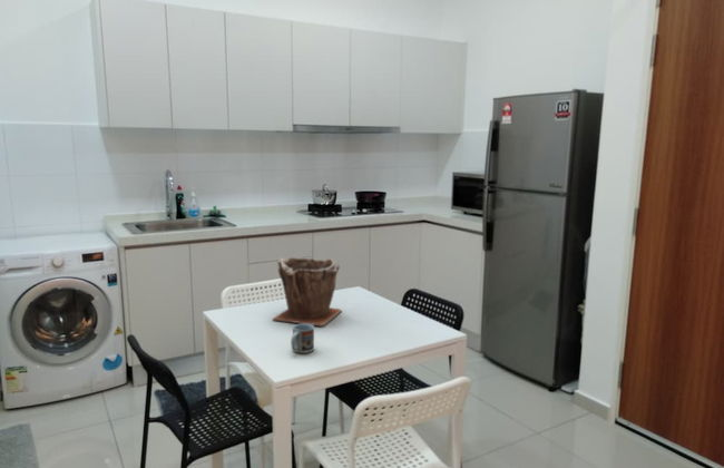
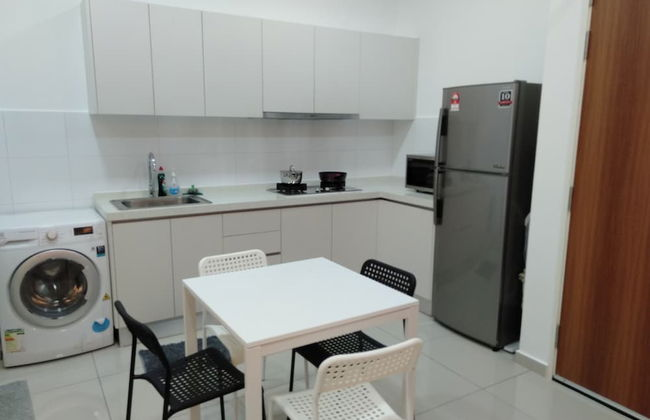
- plant pot [271,256,342,328]
- cup [290,323,315,354]
